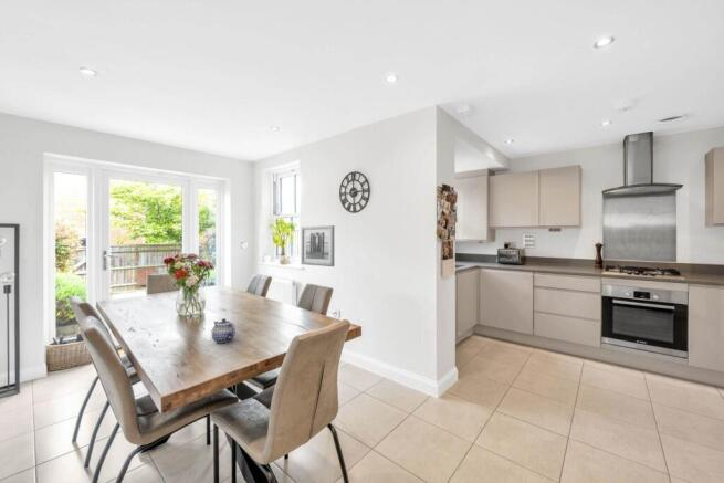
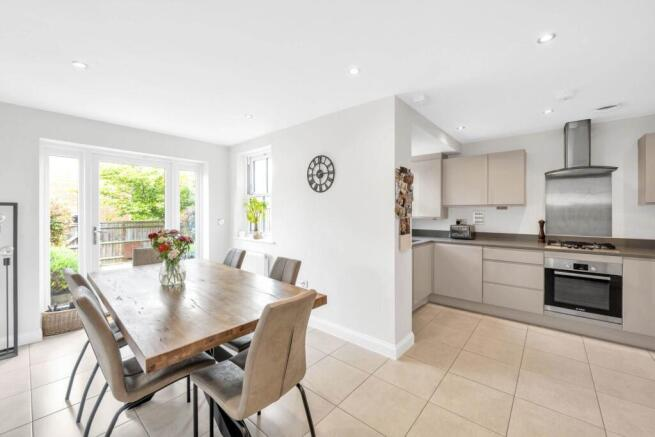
- teapot [210,317,237,344]
- wall art [301,224,335,267]
